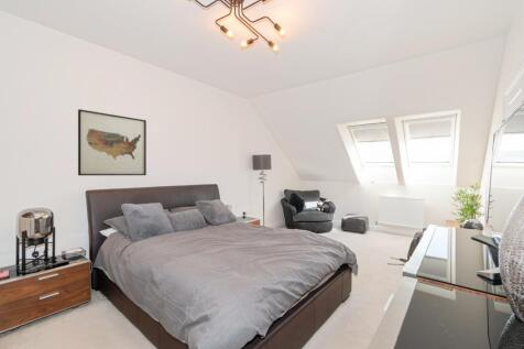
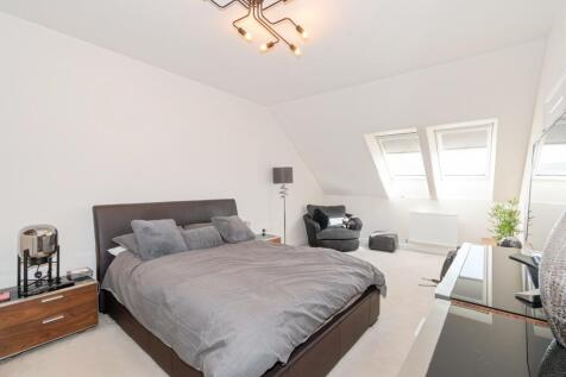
- wall art [77,108,148,176]
